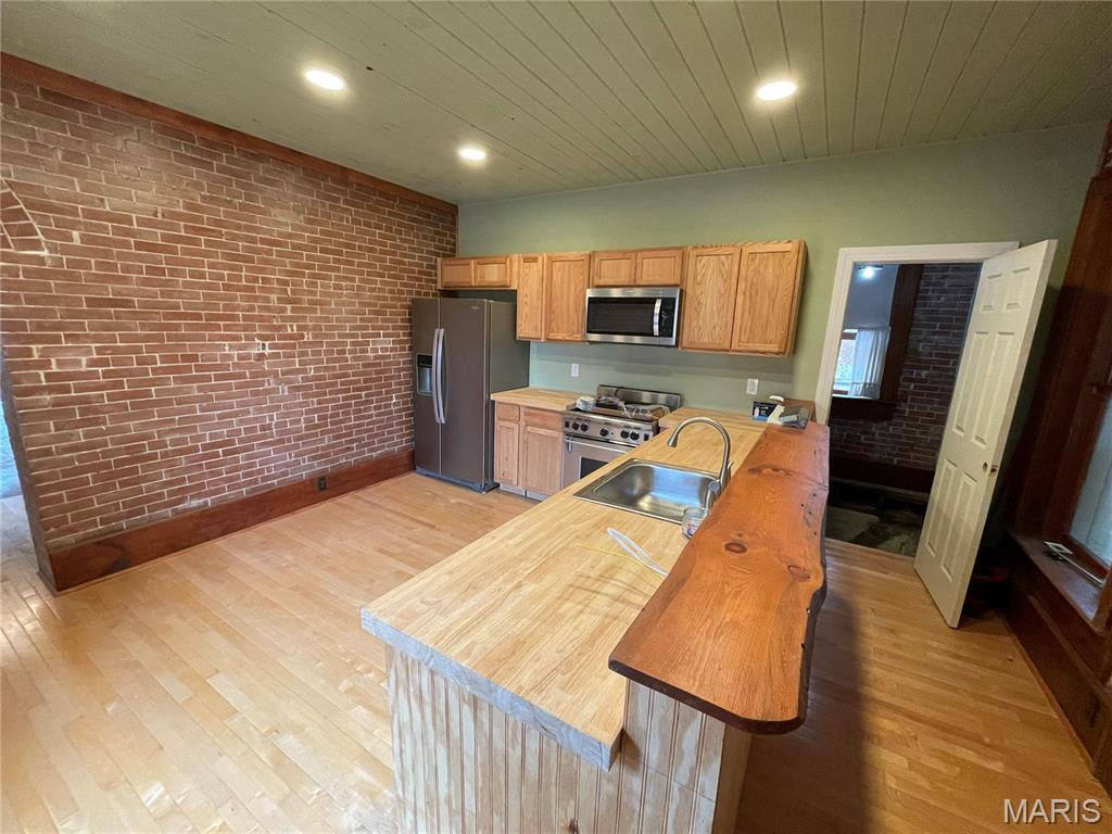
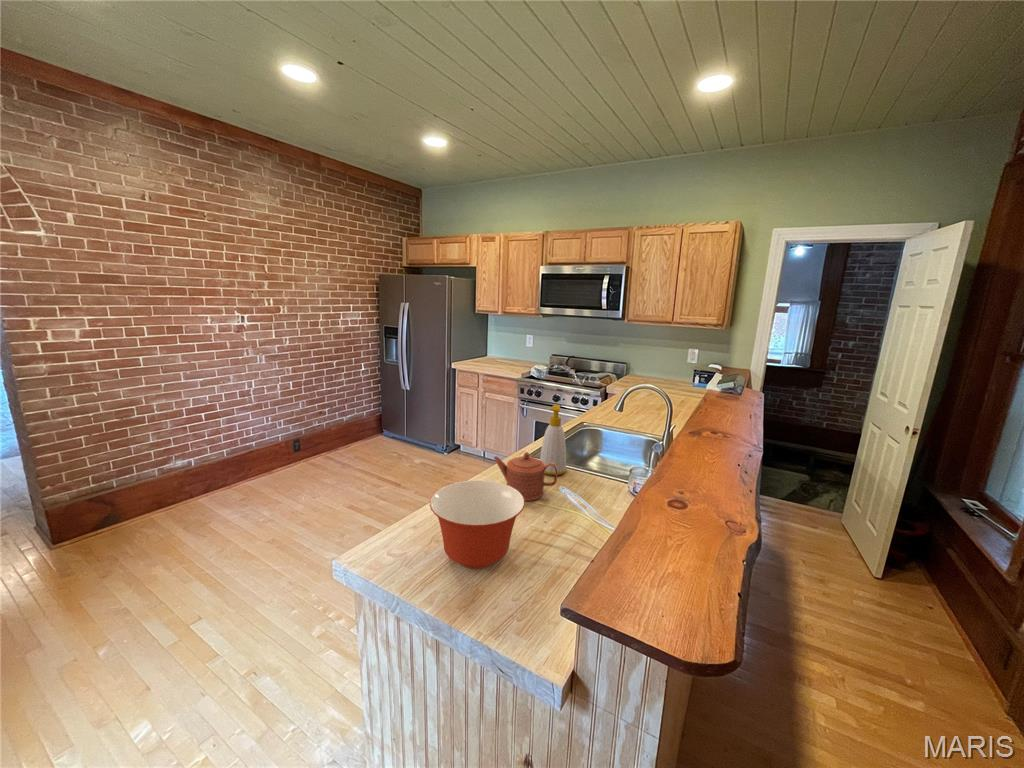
+ teapot [493,451,559,502]
+ mixing bowl [429,479,526,569]
+ soap bottle [539,403,568,476]
